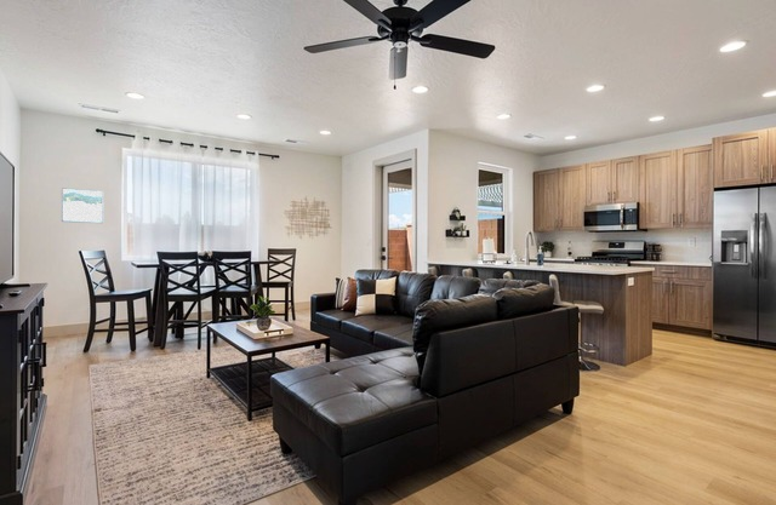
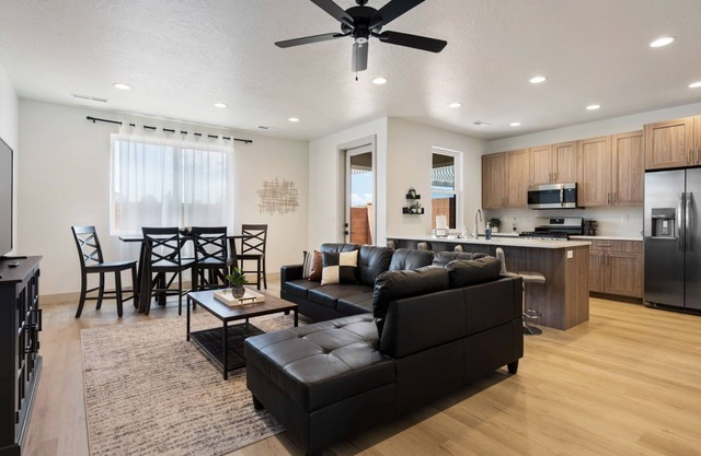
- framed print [61,186,104,224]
